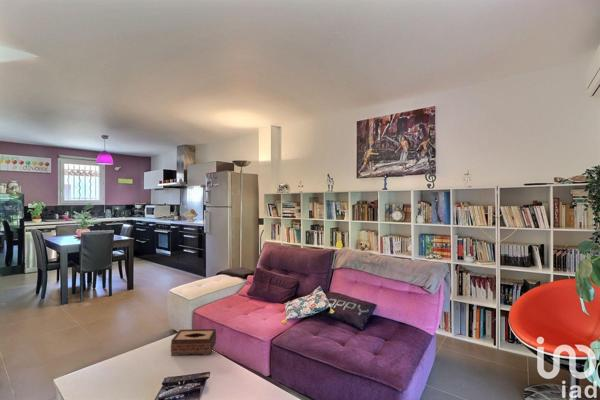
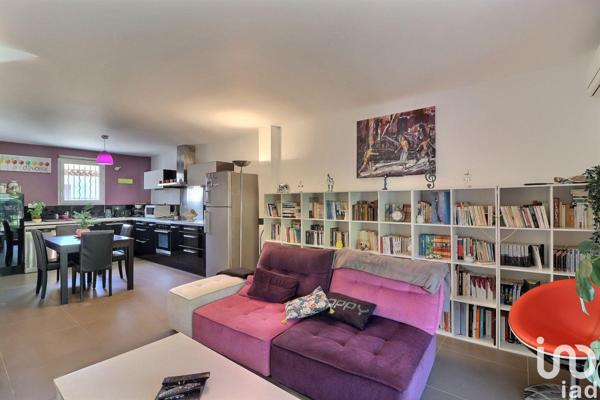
- tissue box [170,328,217,357]
